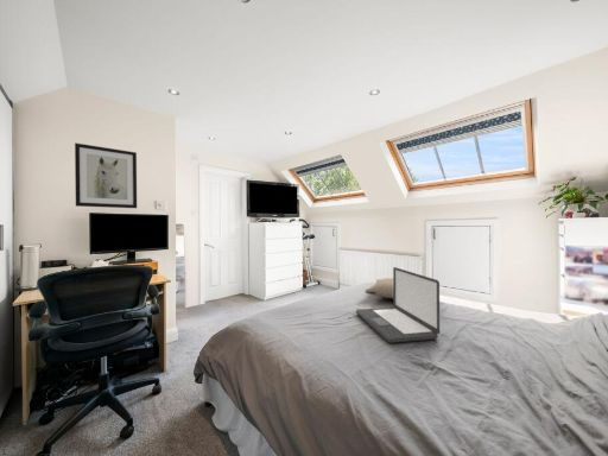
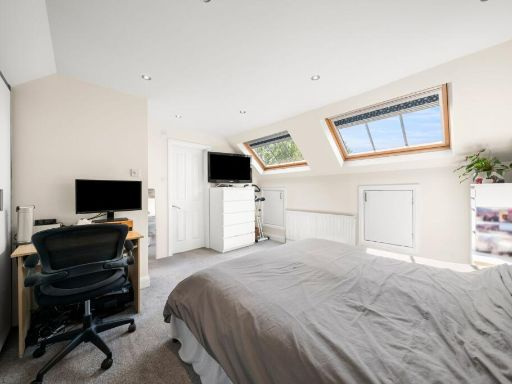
- pillow [365,277,393,300]
- wall art [74,141,138,209]
- laptop [355,266,441,344]
